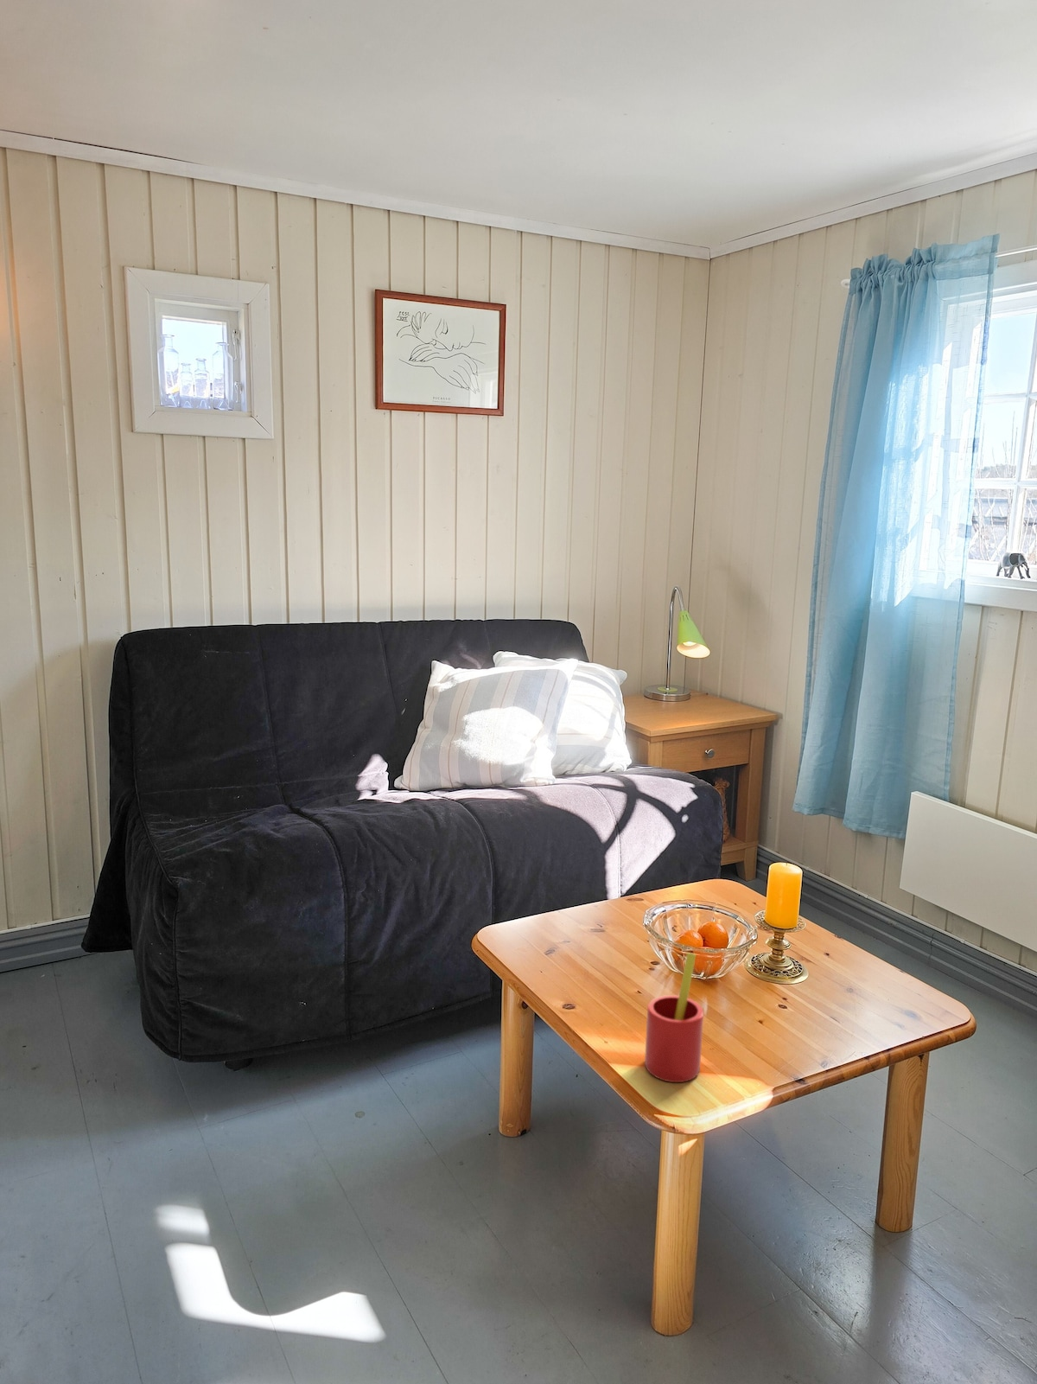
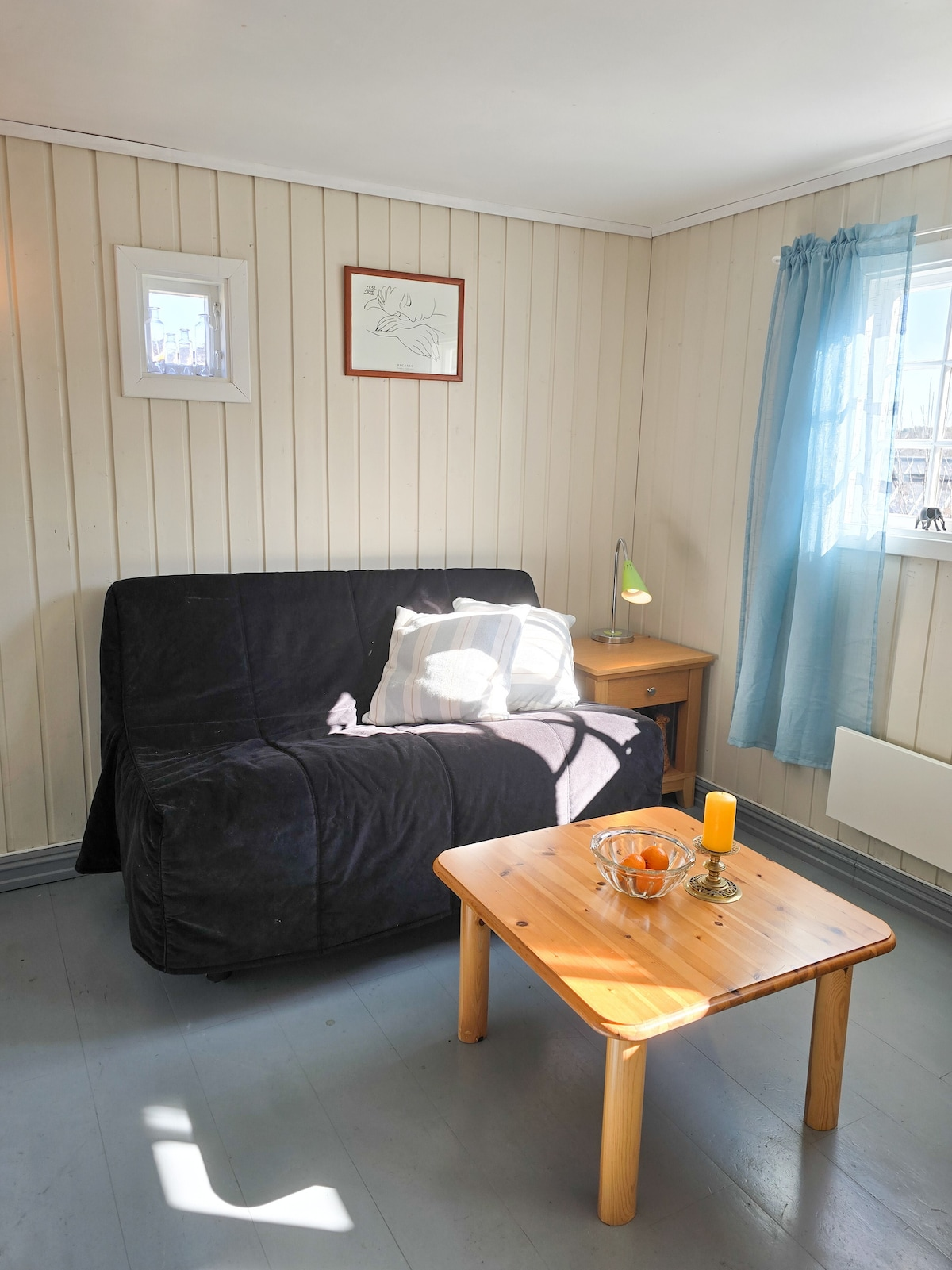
- straw [644,951,705,1083]
